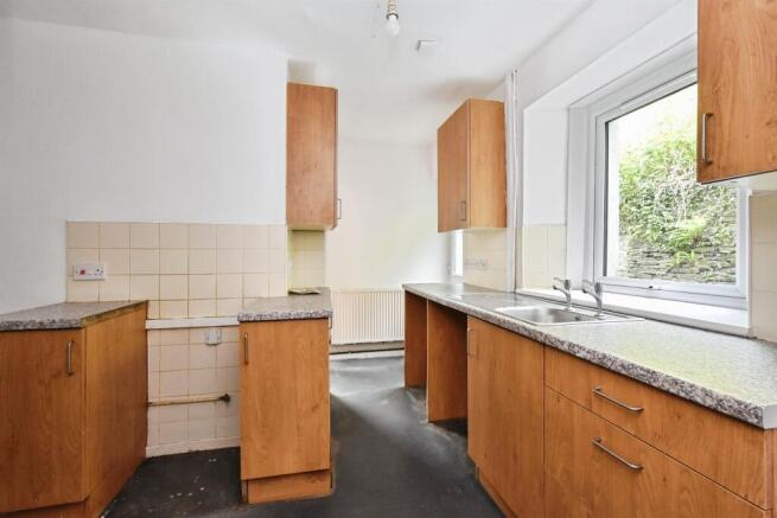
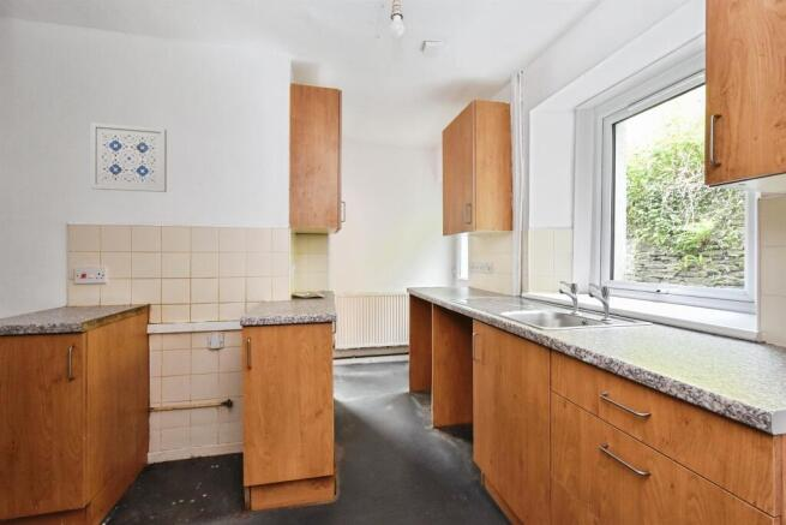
+ wall art [90,121,168,193]
